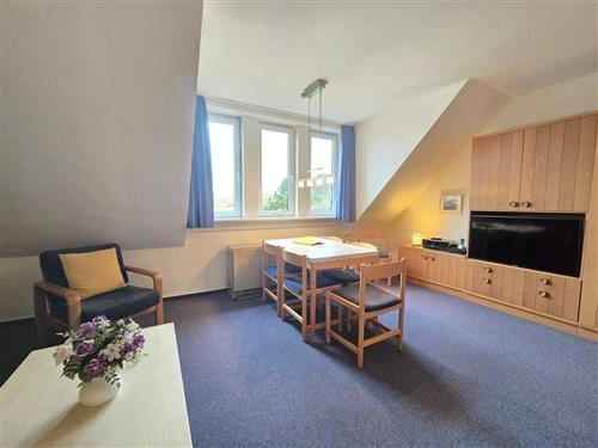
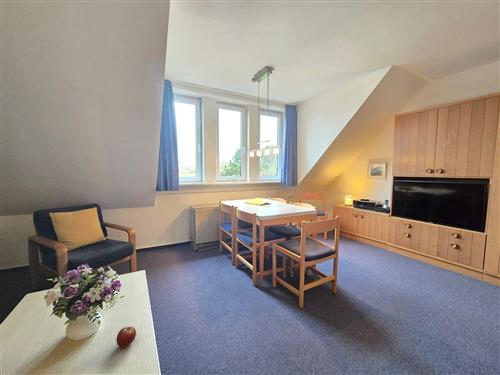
+ fruit [115,326,137,348]
